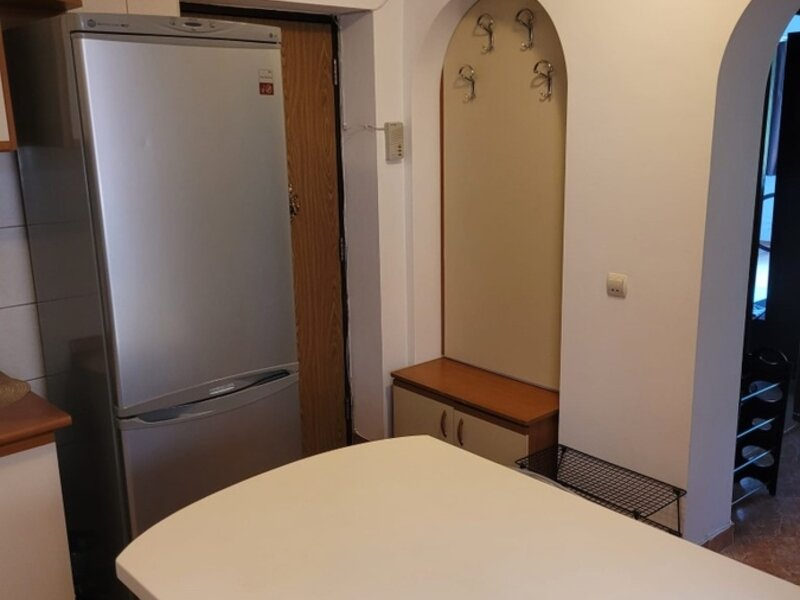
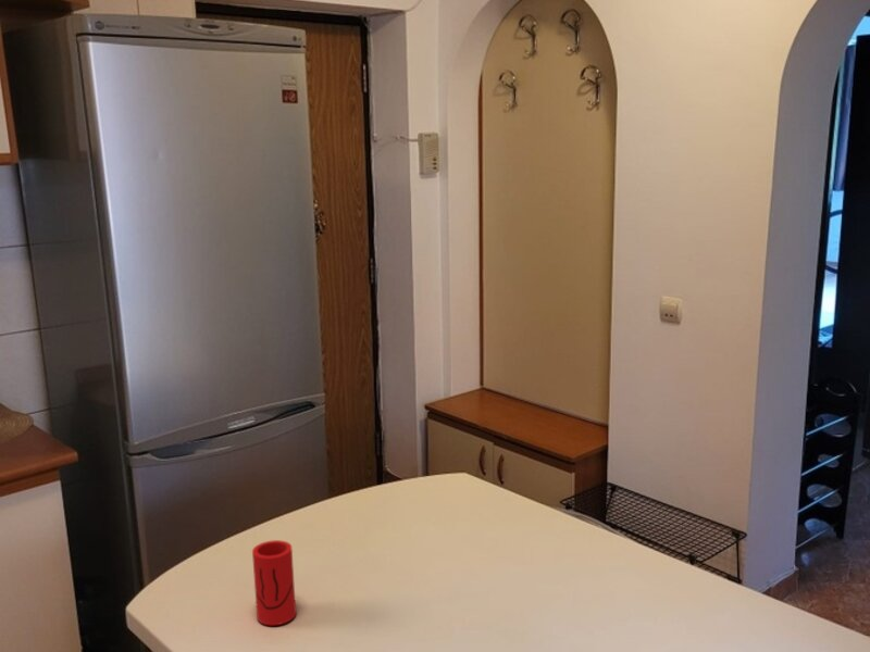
+ cup [251,539,297,626]
